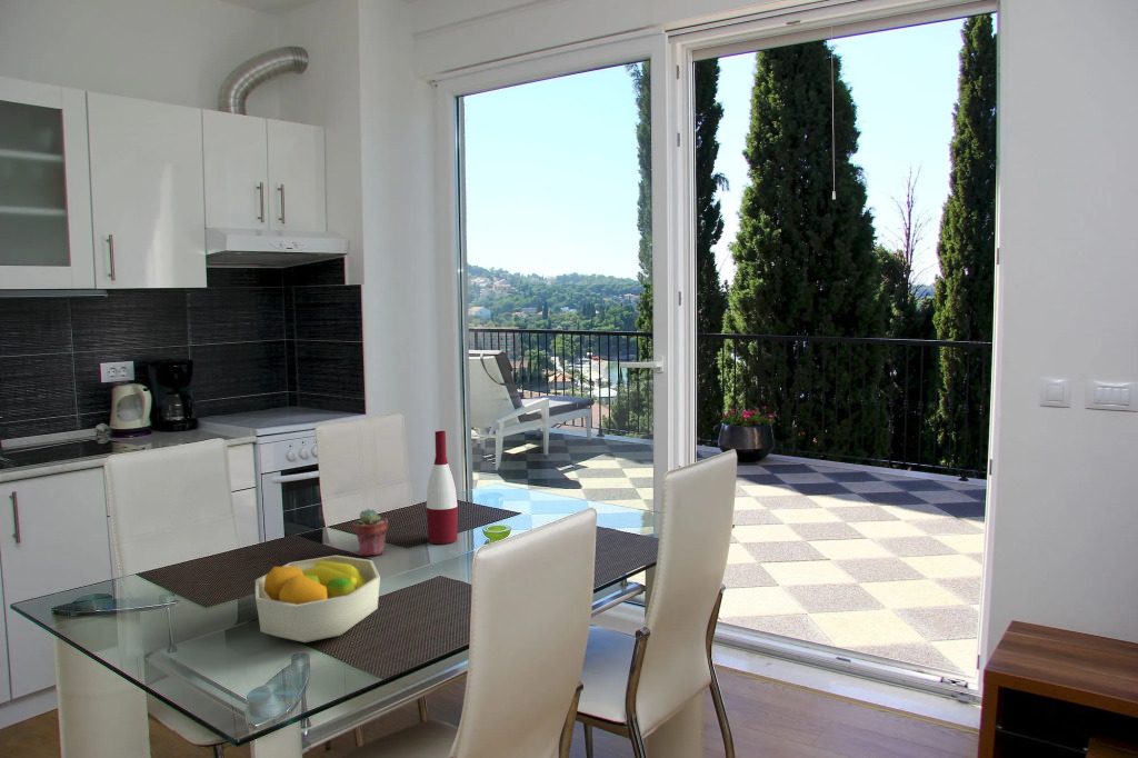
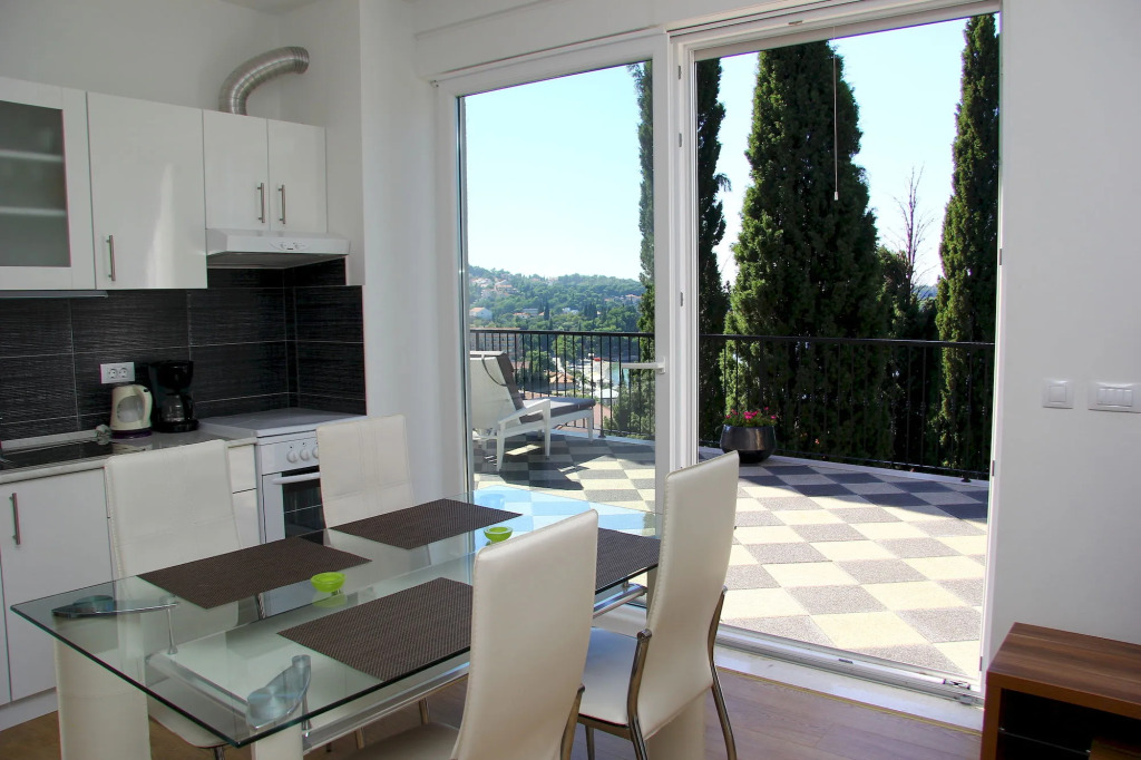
- potted succulent [352,508,389,557]
- alcohol [426,430,459,545]
- fruit bowl [254,555,381,644]
